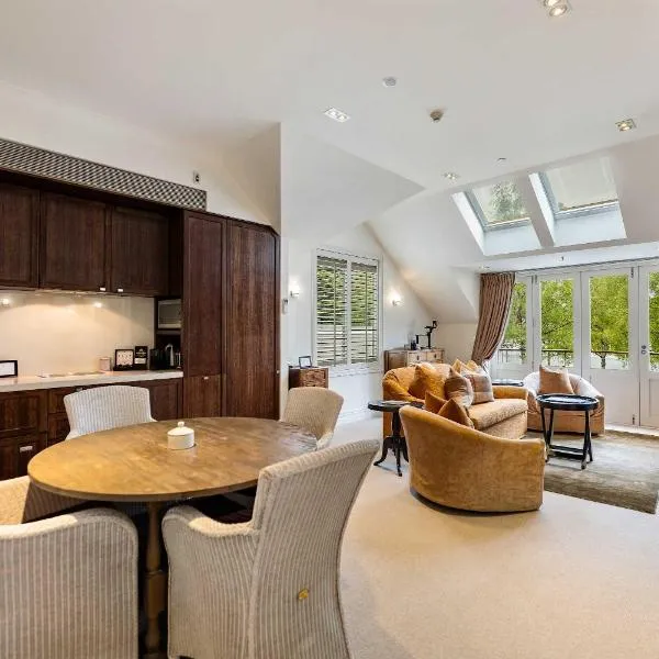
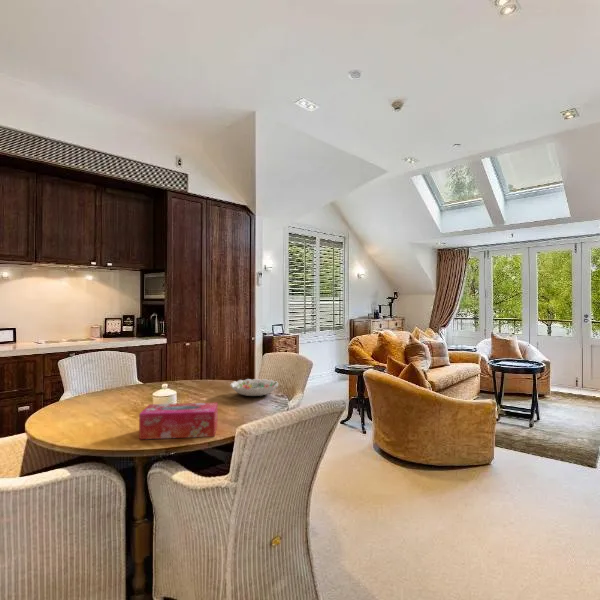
+ tissue box [138,401,219,440]
+ decorative bowl [229,378,279,397]
